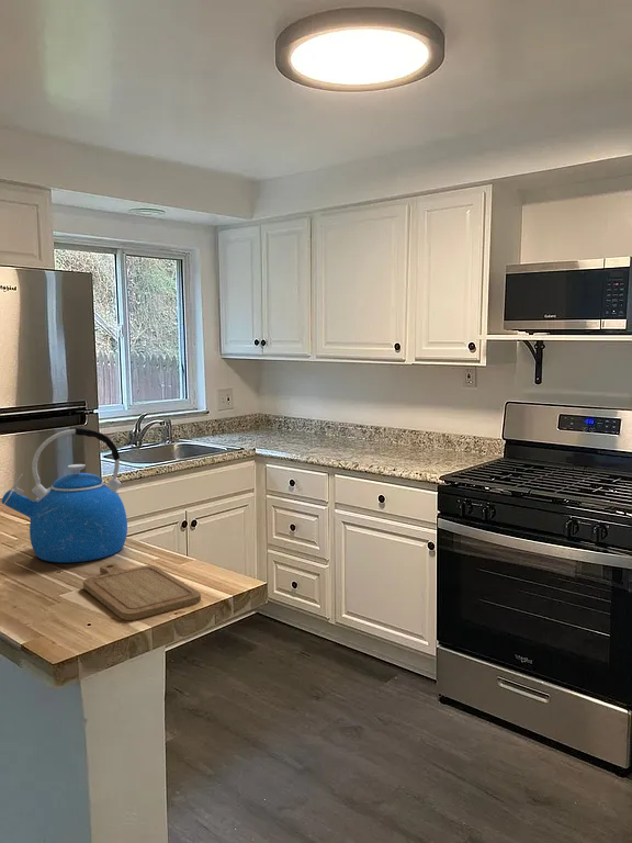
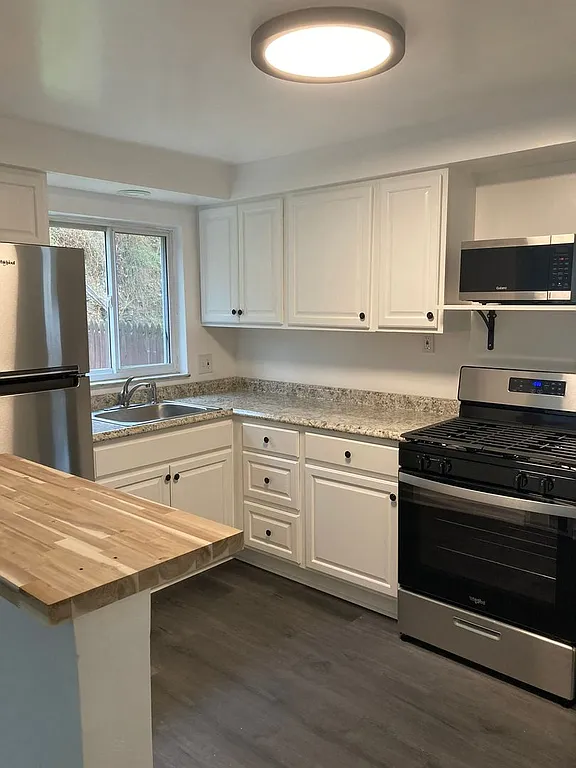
- kettle [1,426,128,564]
- chopping board [82,562,202,621]
